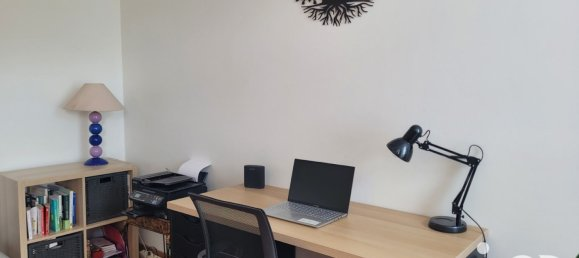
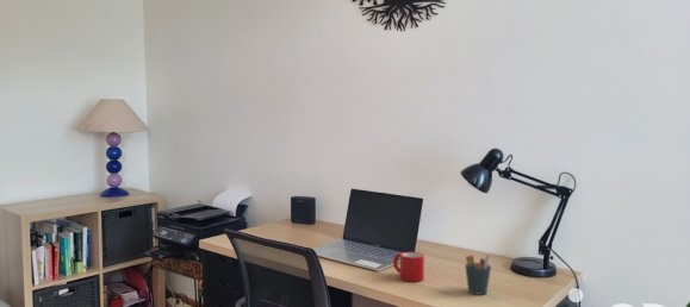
+ pen holder [464,253,492,296]
+ mug [392,251,425,282]
